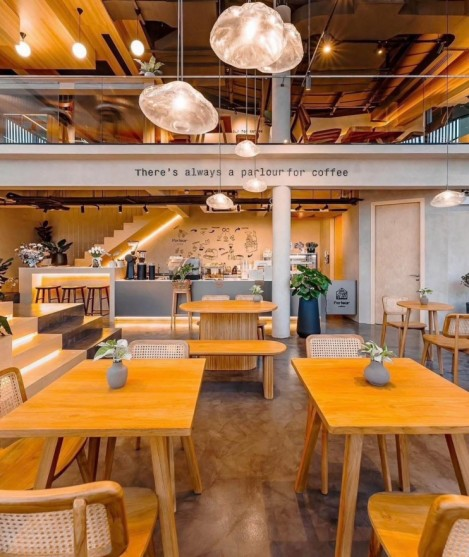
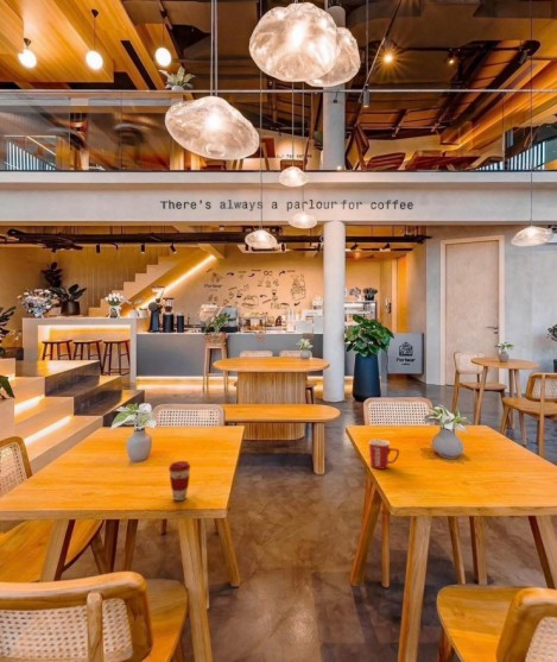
+ coffee cup [167,460,191,502]
+ mug [368,439,400,471]
